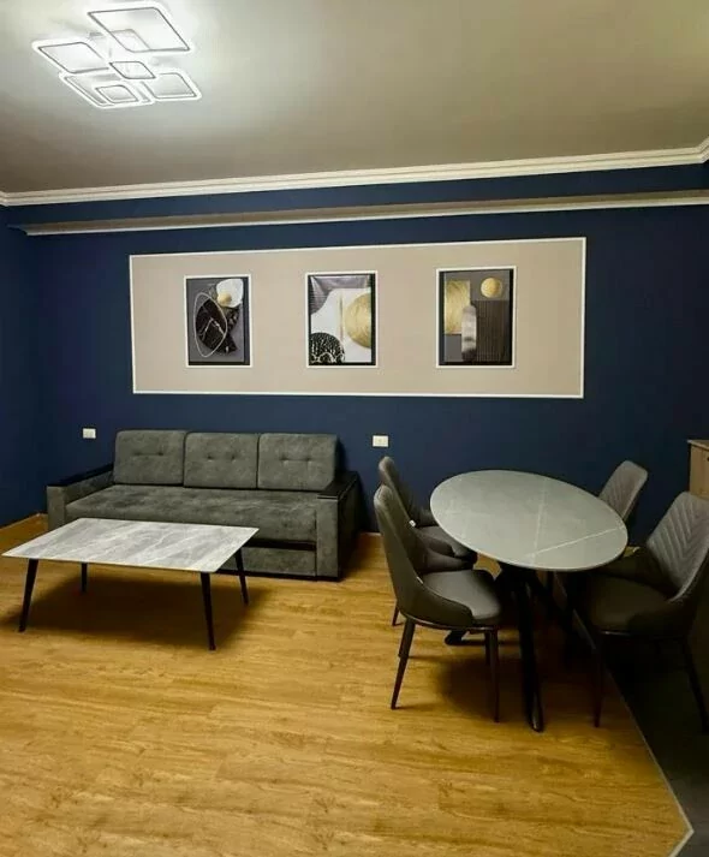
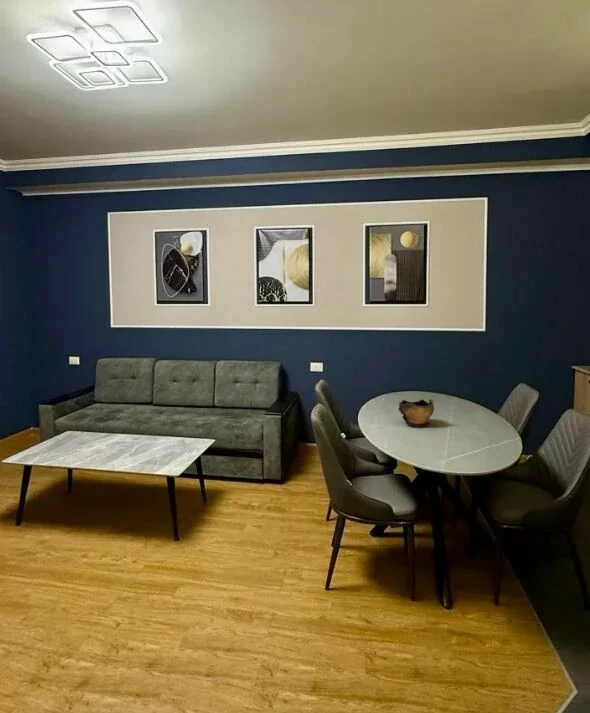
+ decorative bowl [397,398,435,427]
